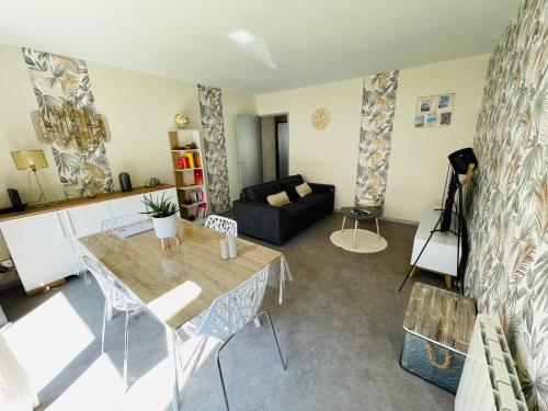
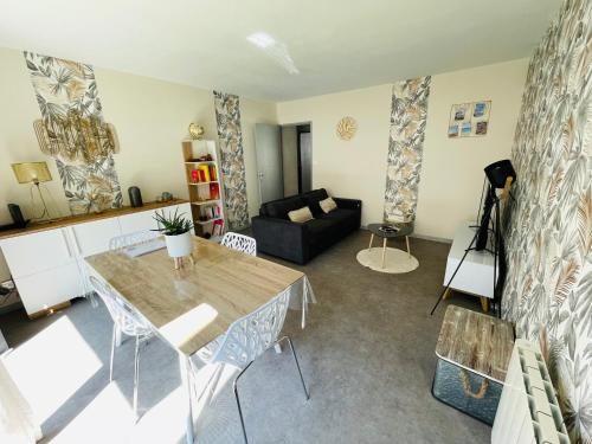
- candle [219,232,239,261]
